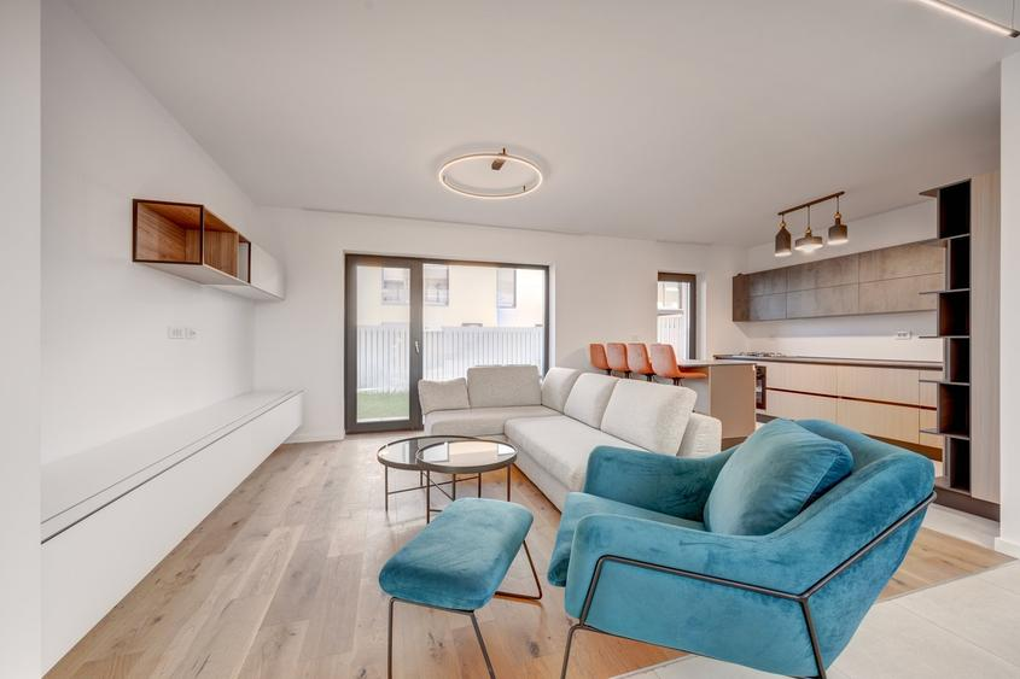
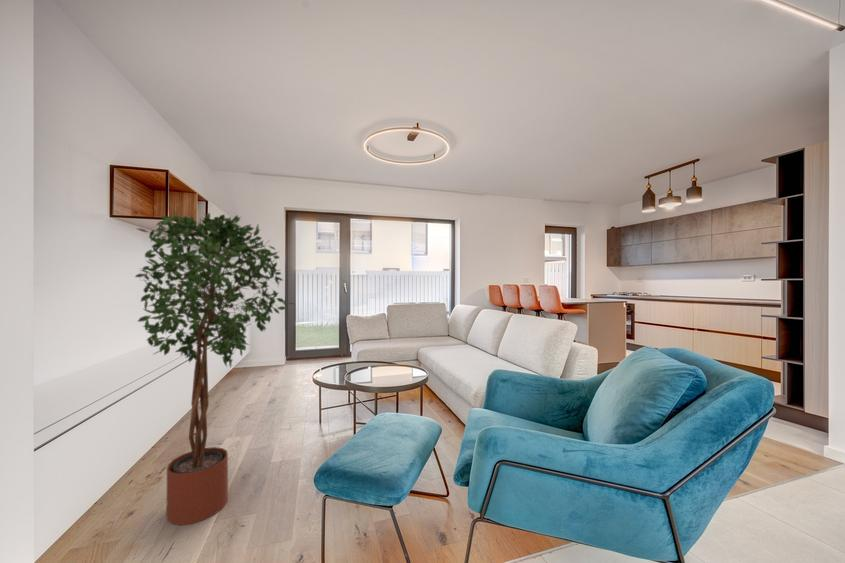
+ potted tree [134,212,295,526]
